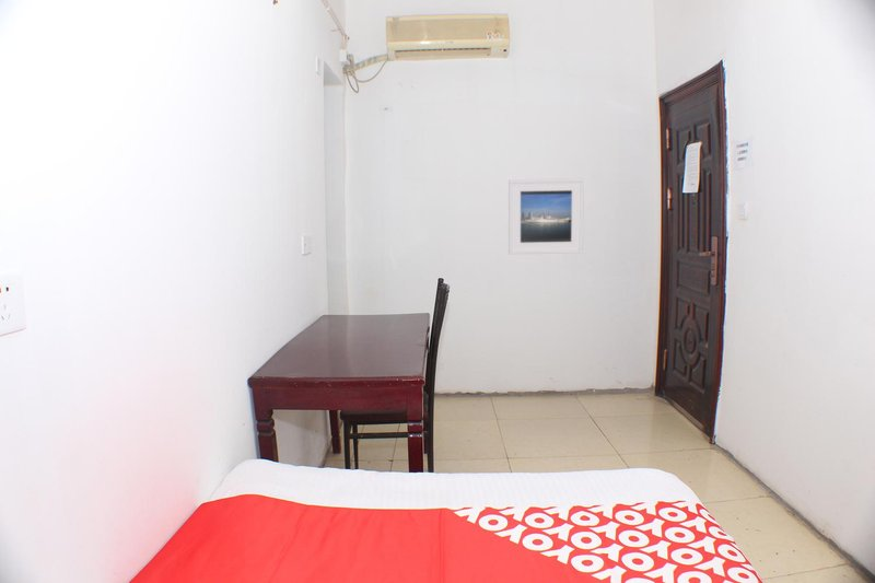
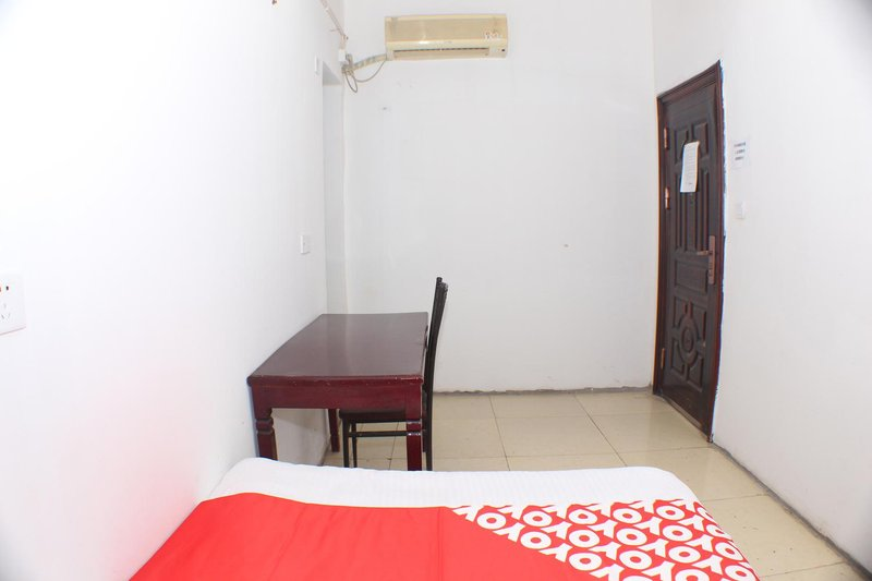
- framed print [508,177,585,255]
